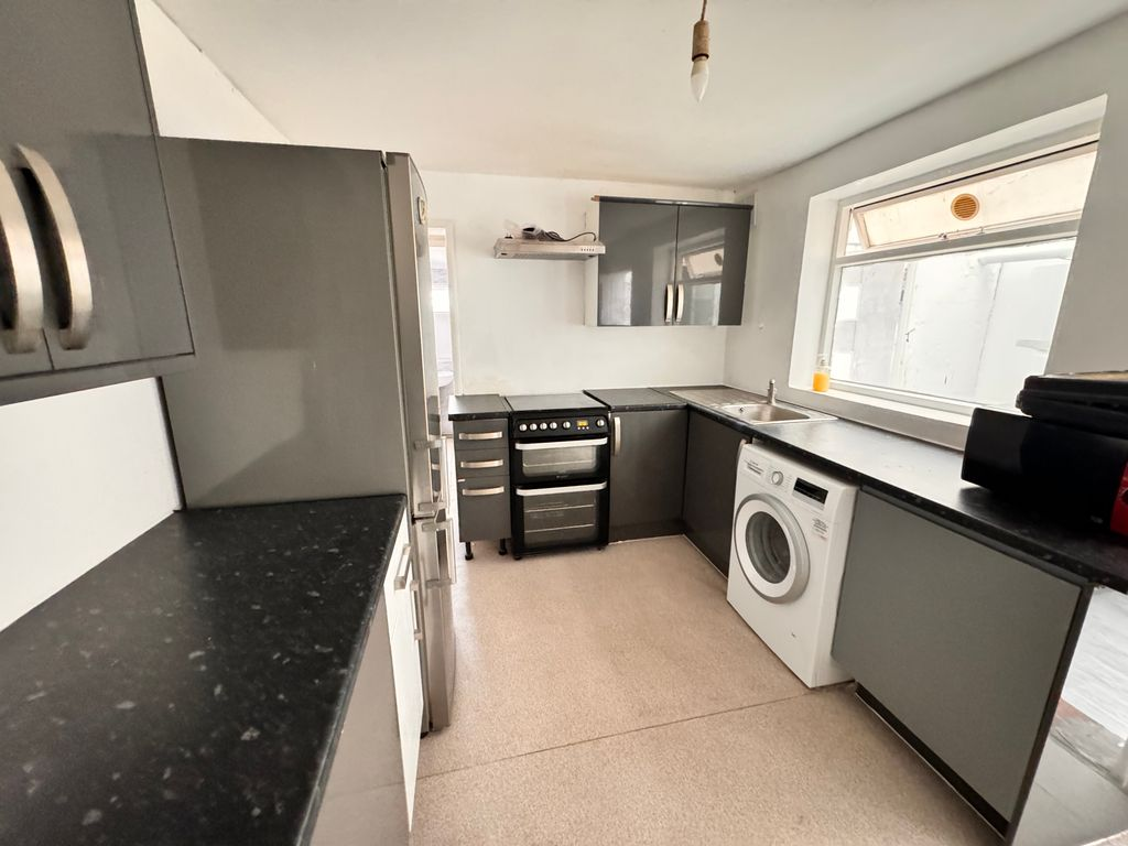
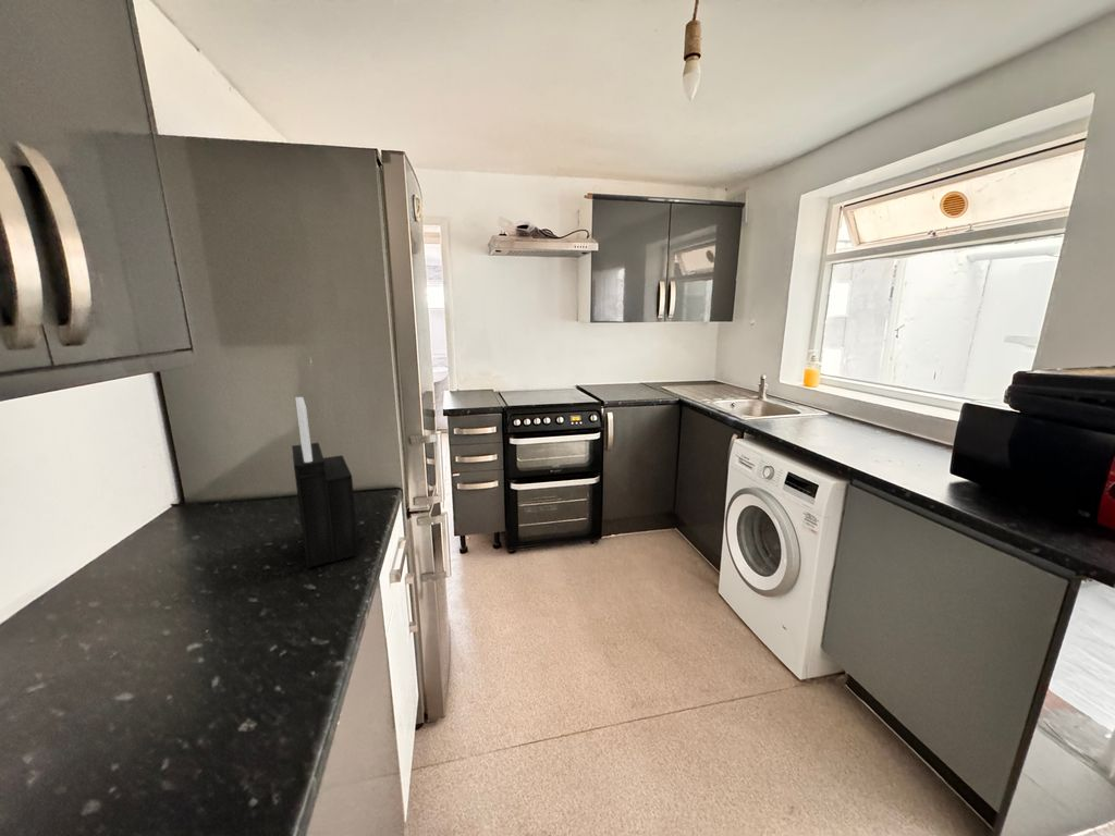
+ knife block [291,396,366,569]
